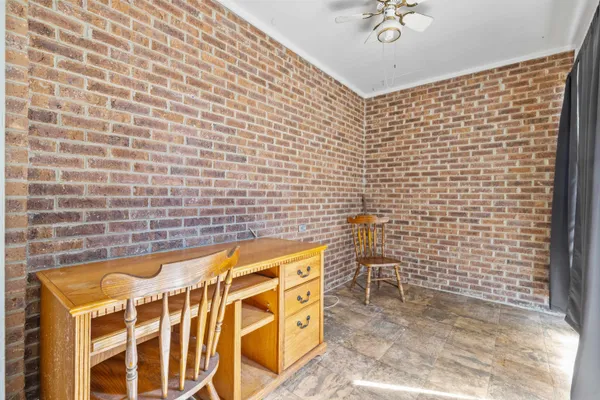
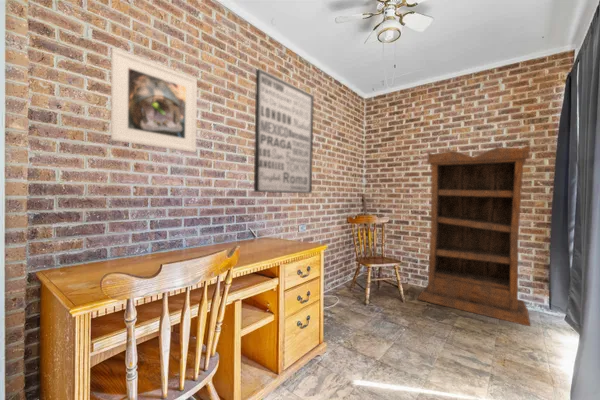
+ bookshelf [416,143,532,327]
+ wall art [253,68,315,194]
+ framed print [110,47,198,153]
